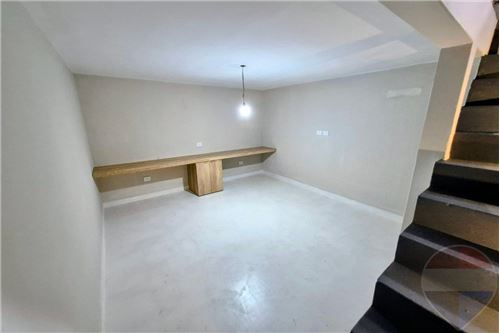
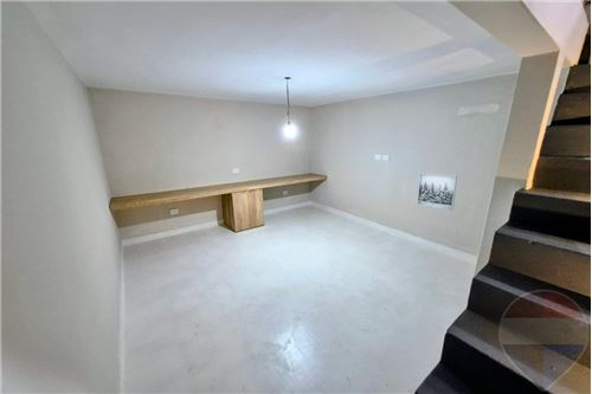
+ wall art [416,172,458,212]
